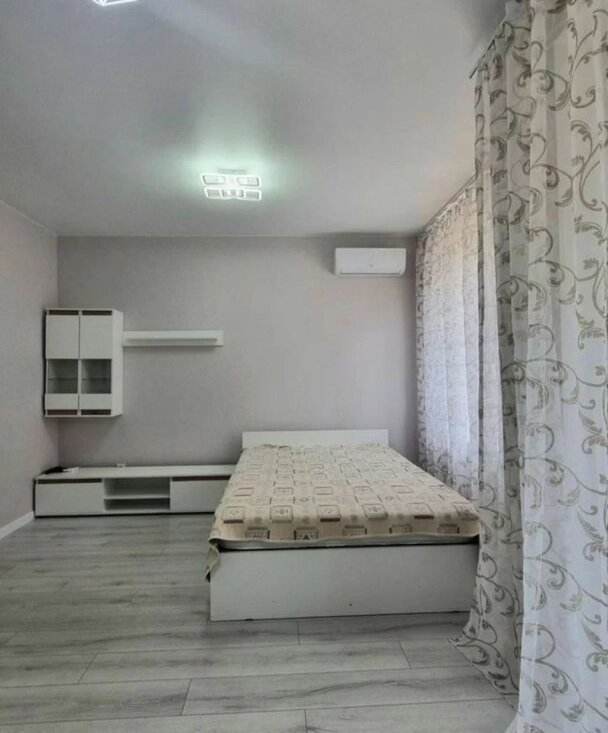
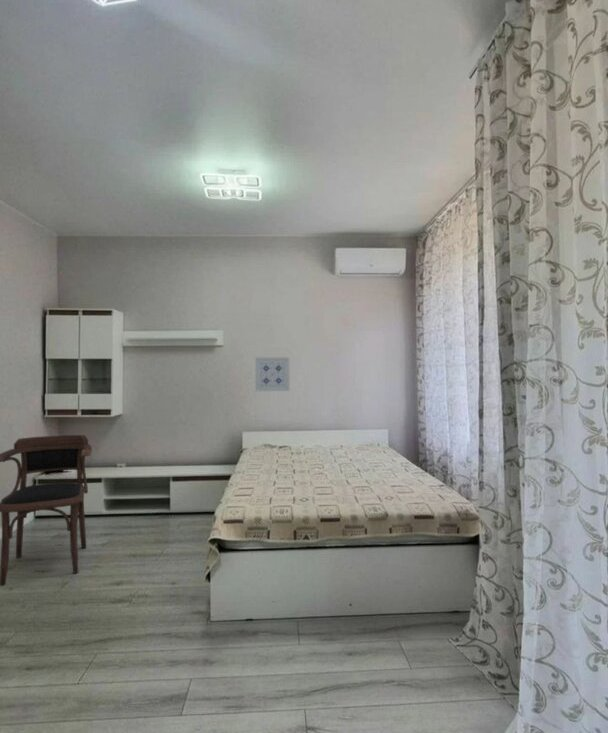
+ wall art [254,356,290,392]
+ armchair [0,434,93,587]
